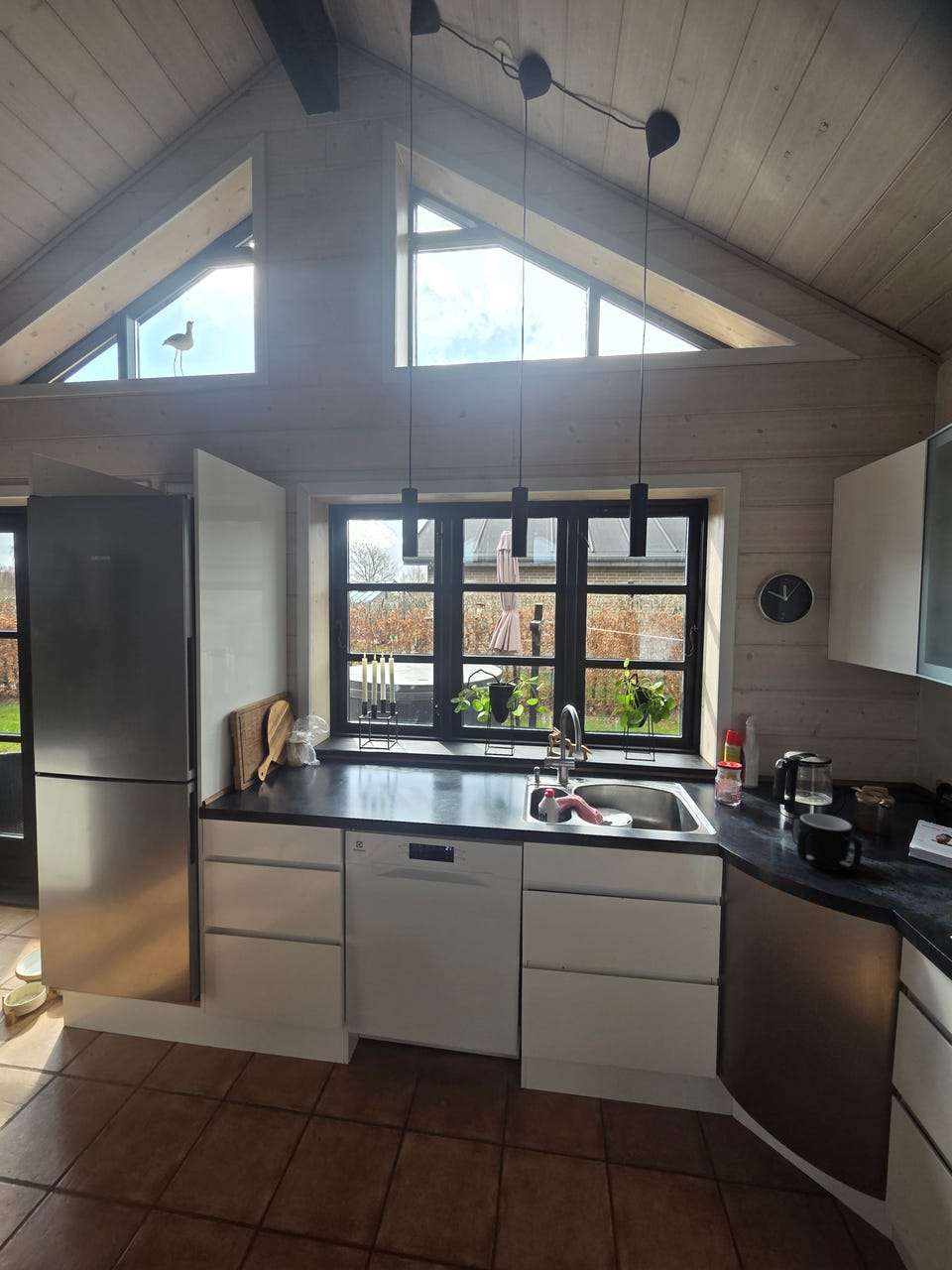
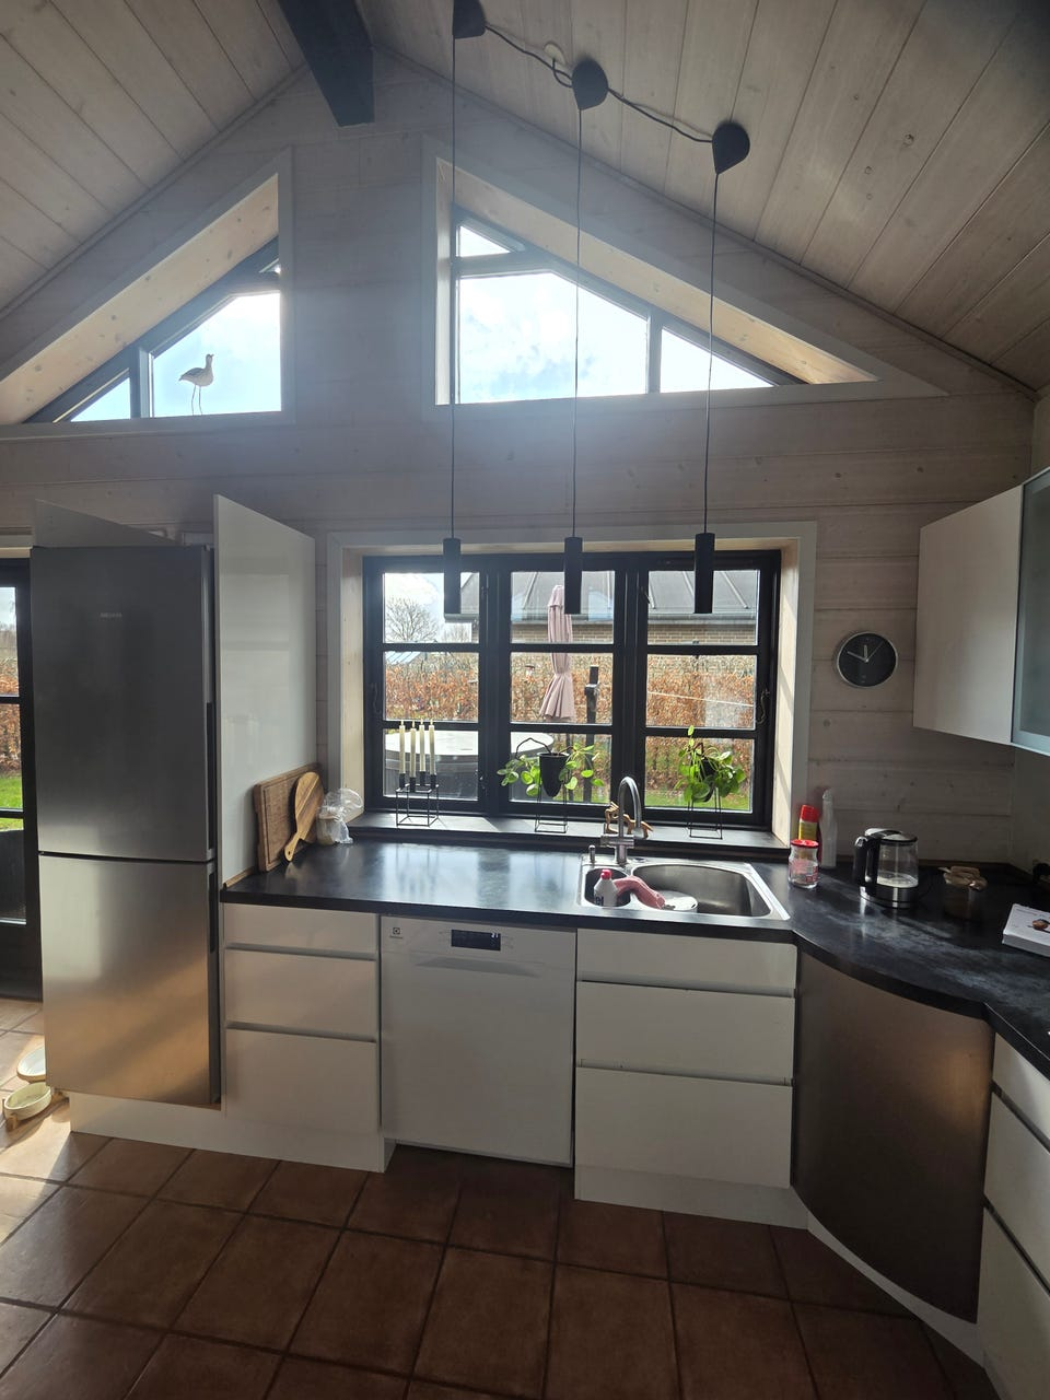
- mug [790,813,863,871]
